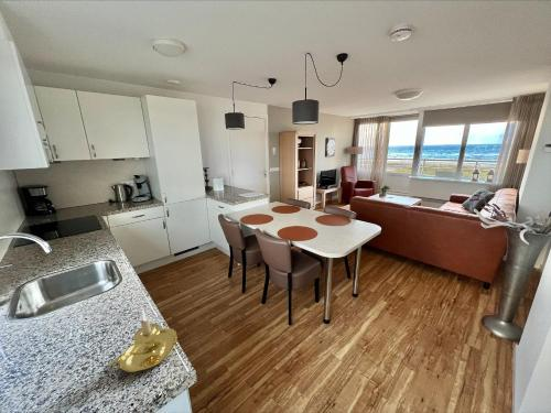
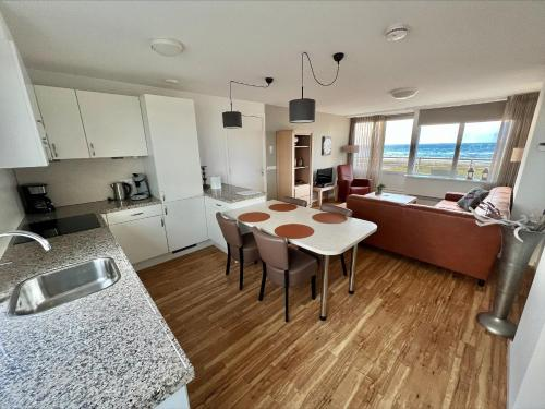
- candle holder [106,306,179,373]
